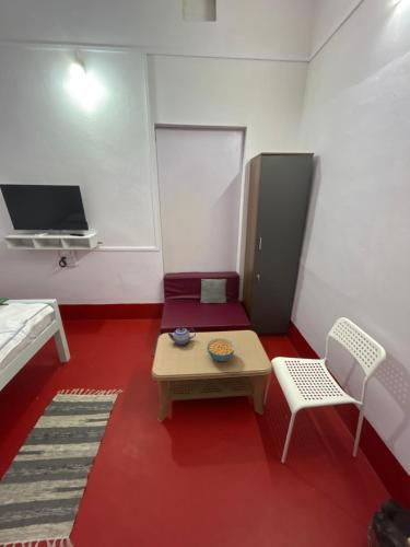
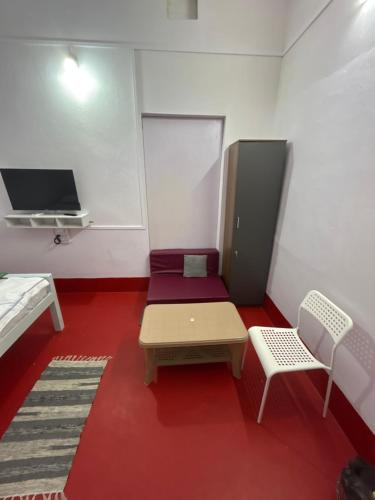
- teapot [167,326,197,346]
- cereal bowl [206,337,235,362]
